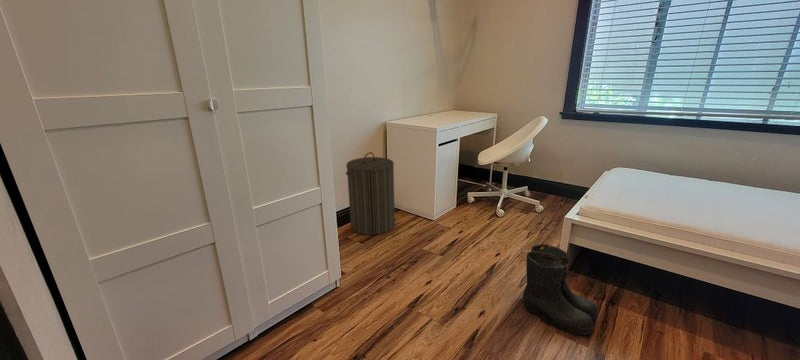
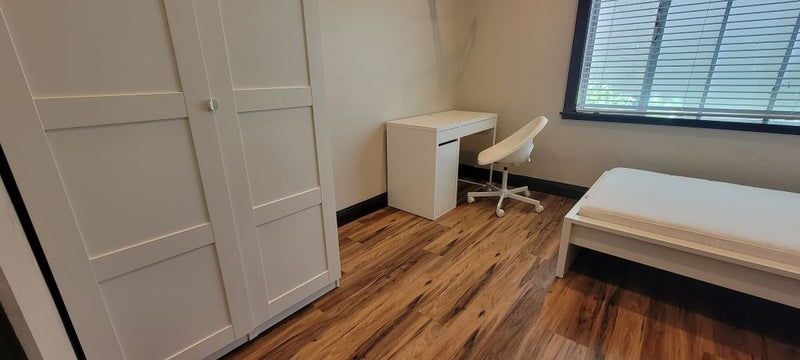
- laundry hamper [344,151,396,236]
- boots [522,243,599,339]
